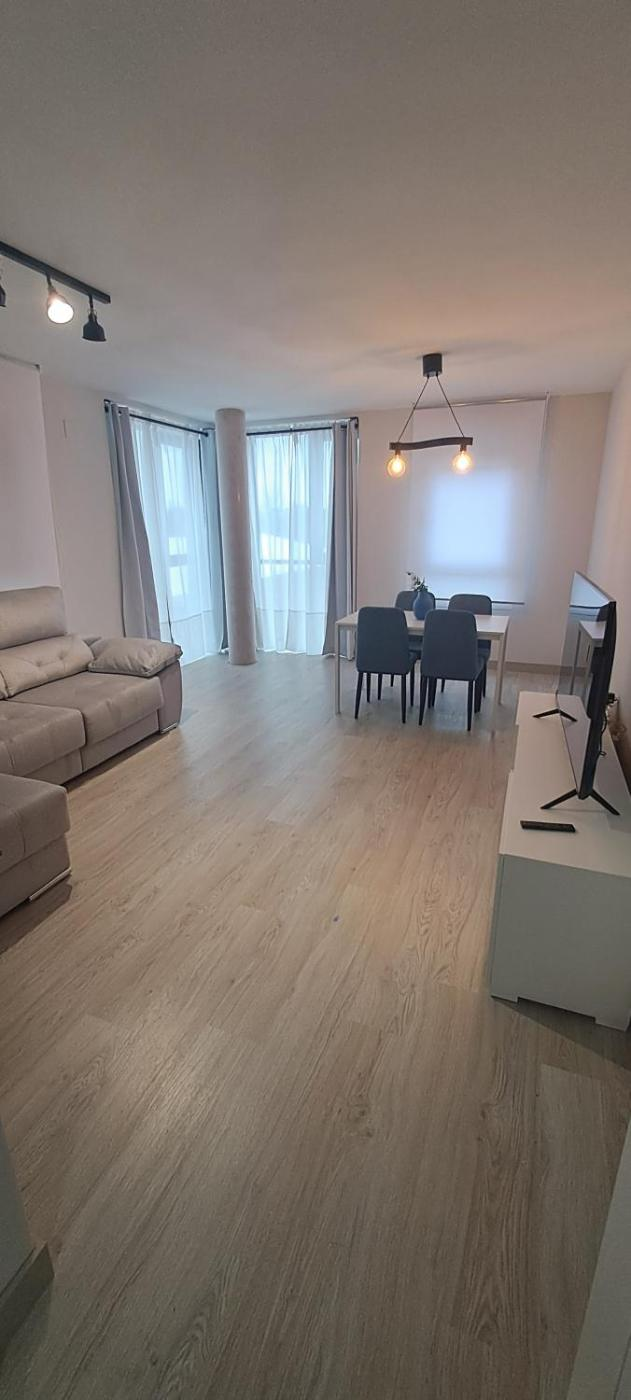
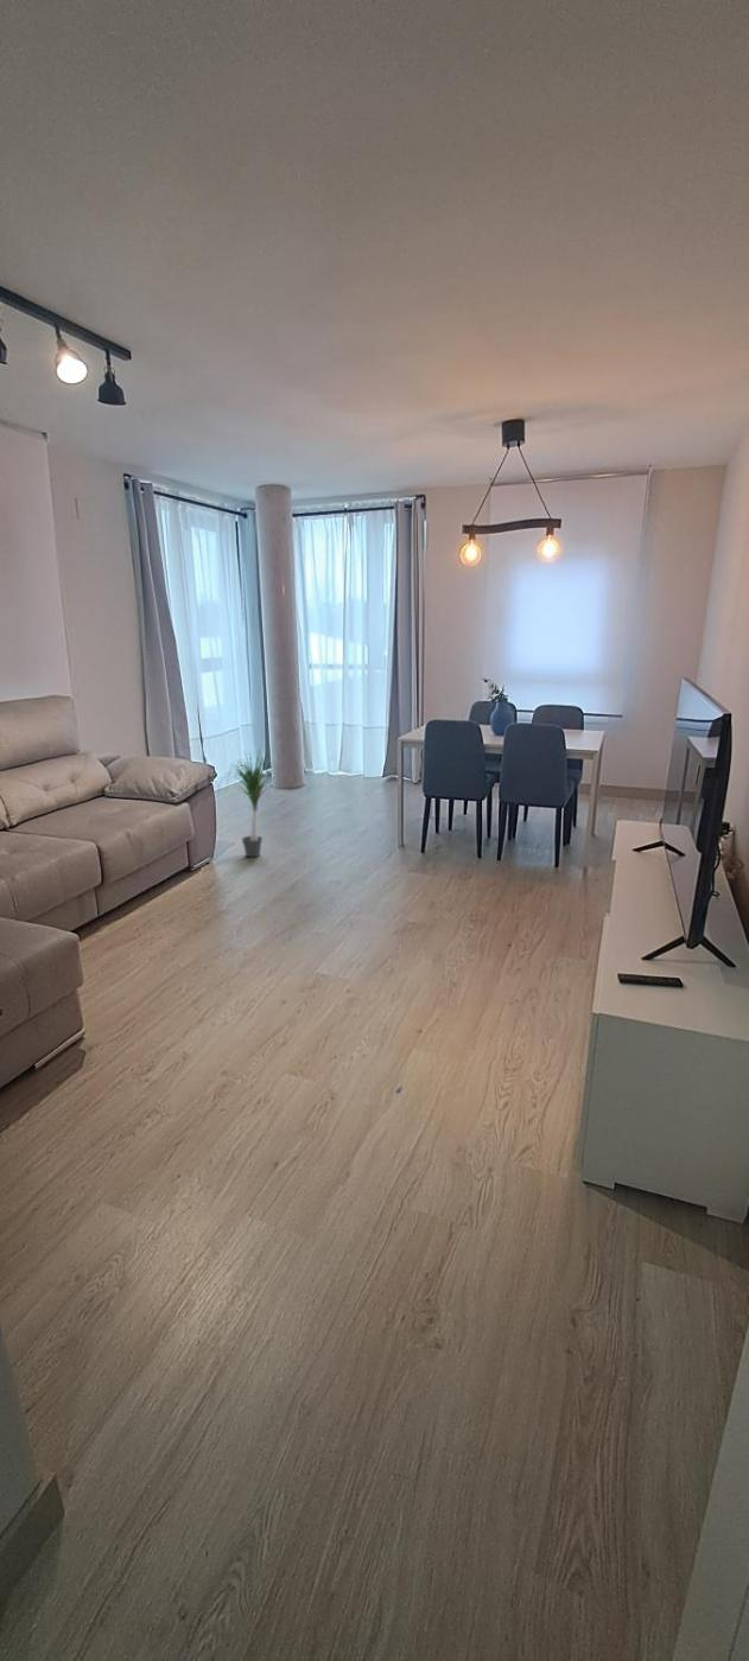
+ potted plant [215,747,291,858]
